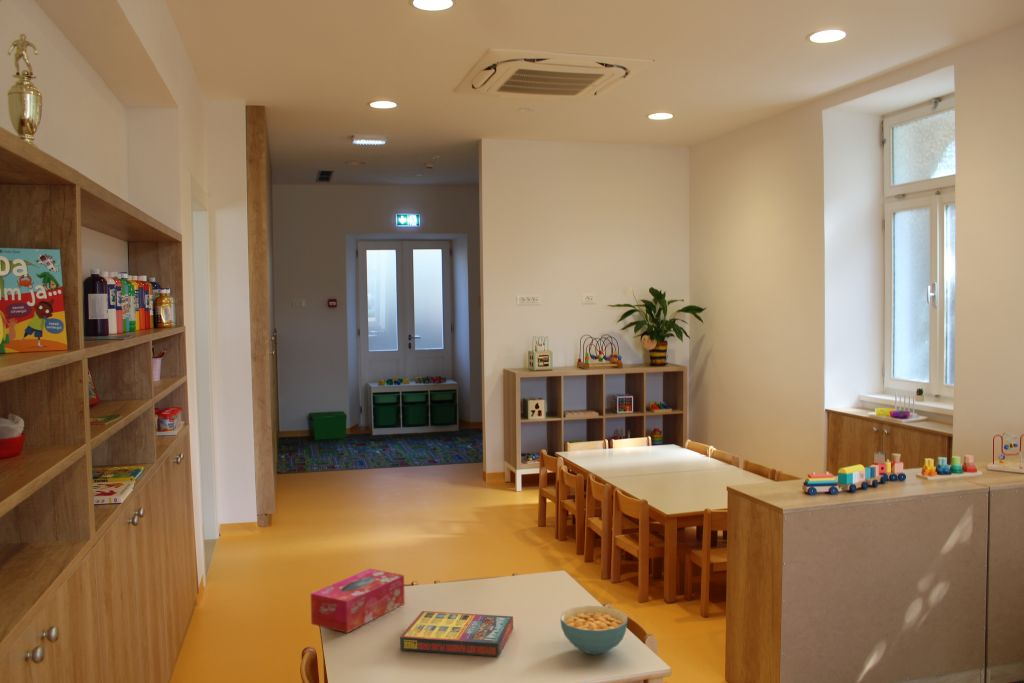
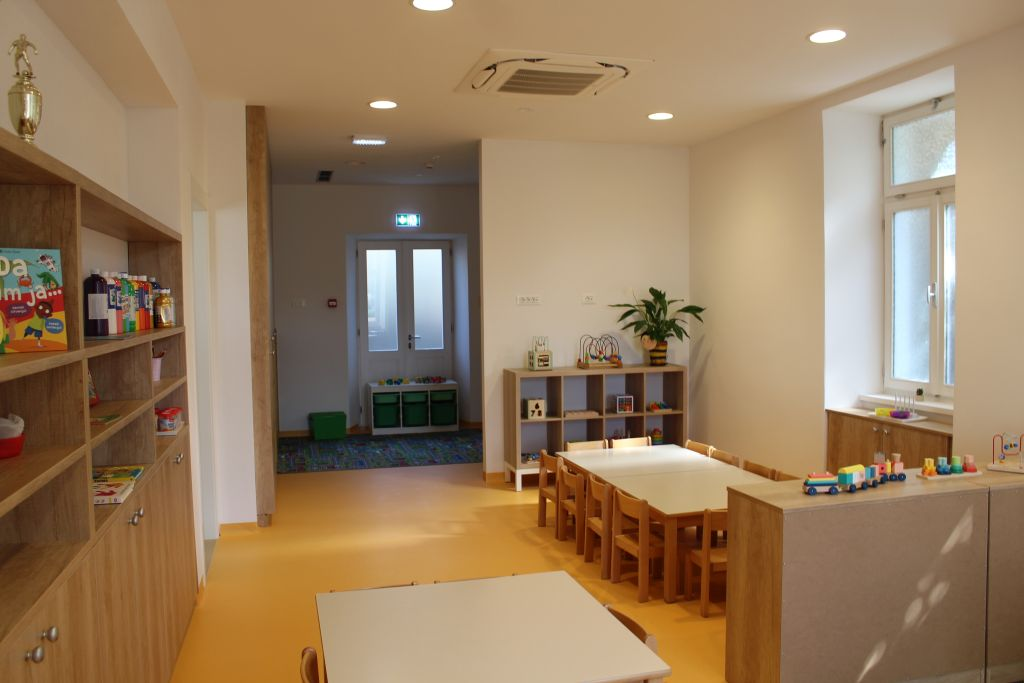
- game compilation box [399,610,514,657]
- tissue box [310,568,406,634]
- cereal bowl [559,605,629,656]
